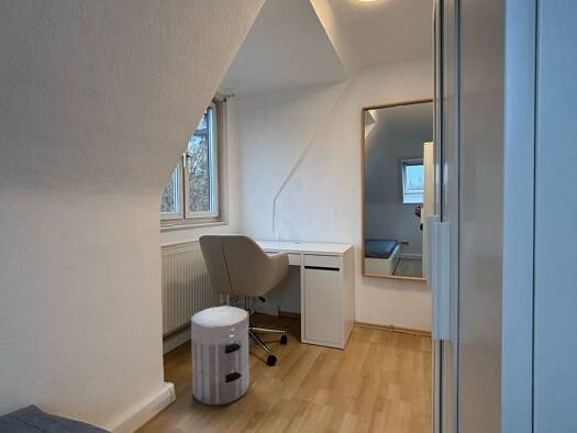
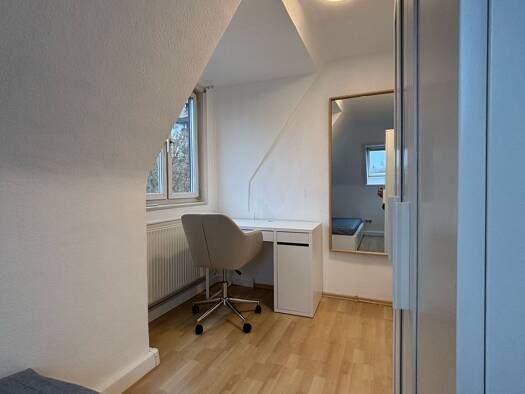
- waste bin [190,304,251,407]
